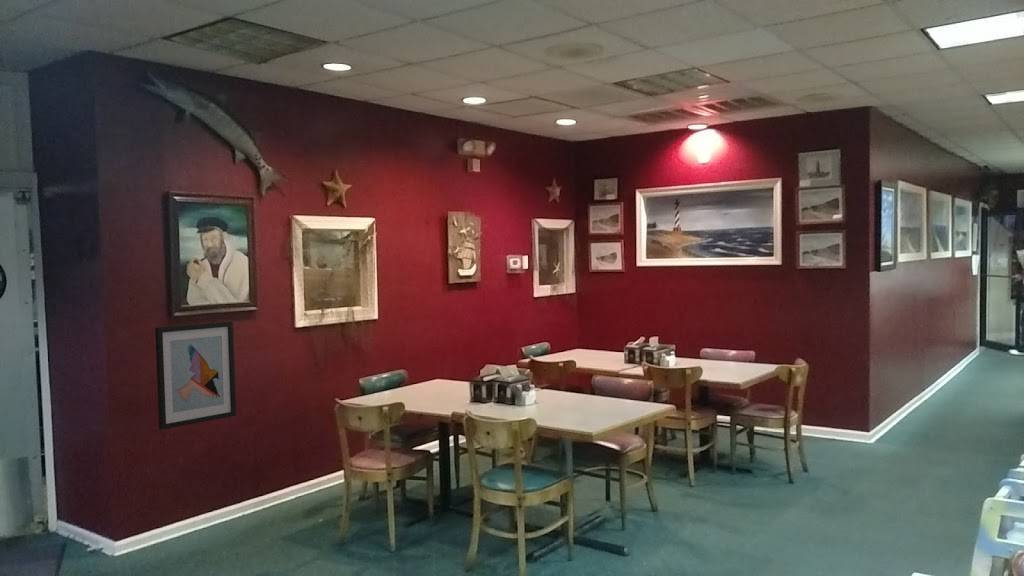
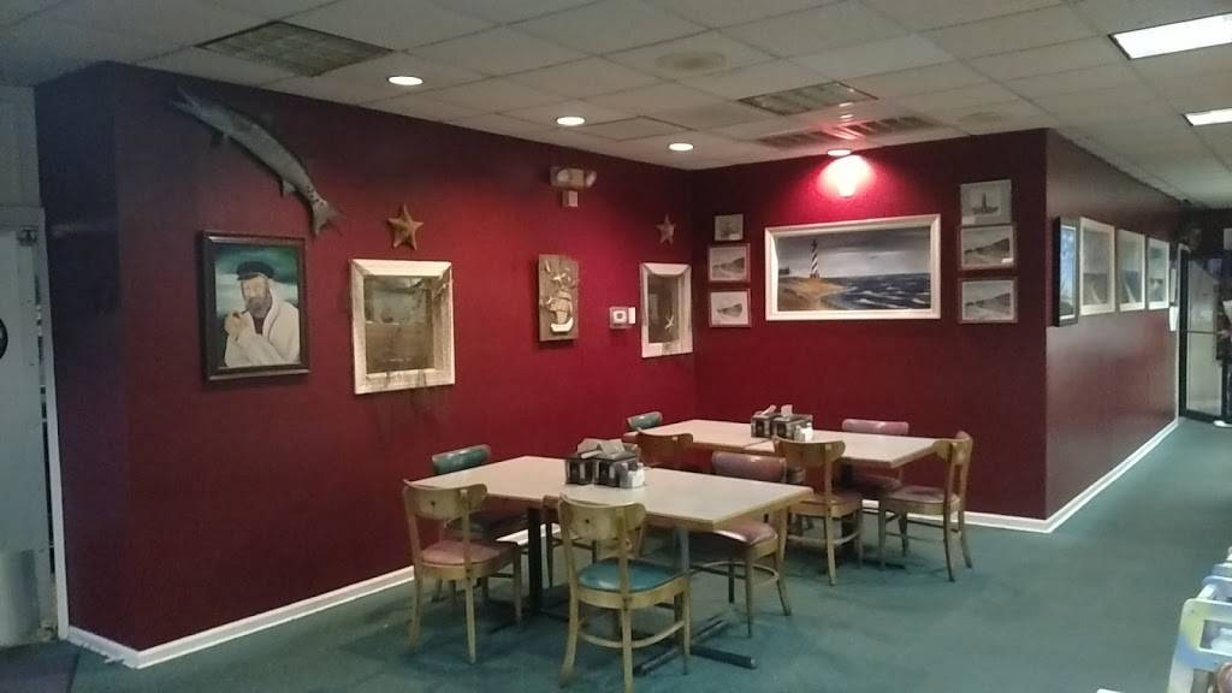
- wall art [154,320,237,431]
